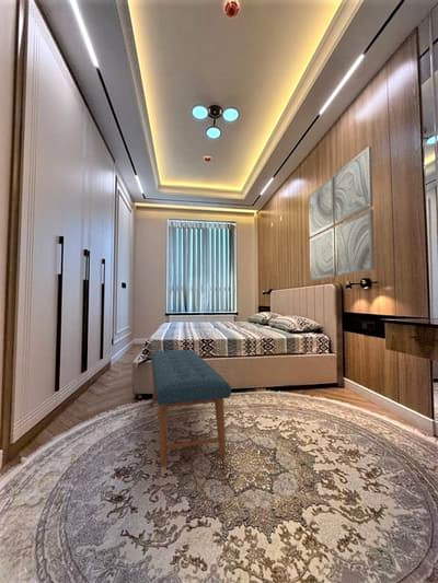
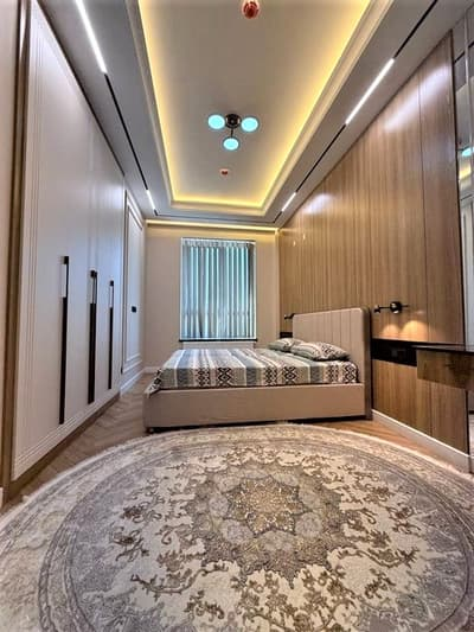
- wall art [308,145,377,282]
- bench [150,349,232,468]
